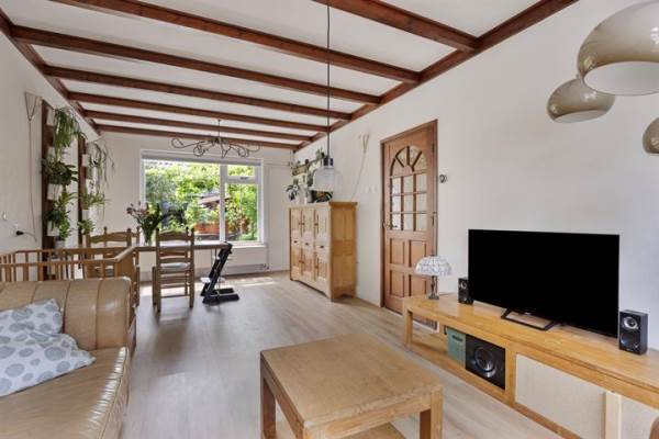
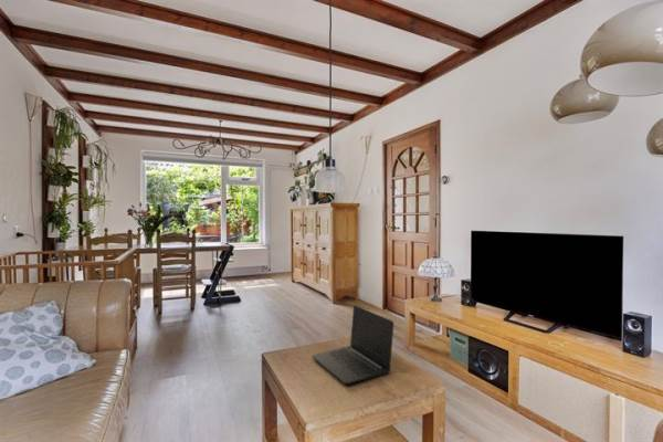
+ laptop [312,304,394,386]
